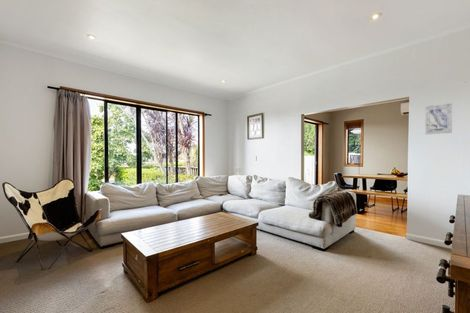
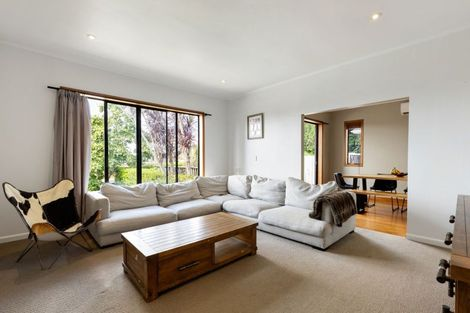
- wall art [425,102,453,135]
